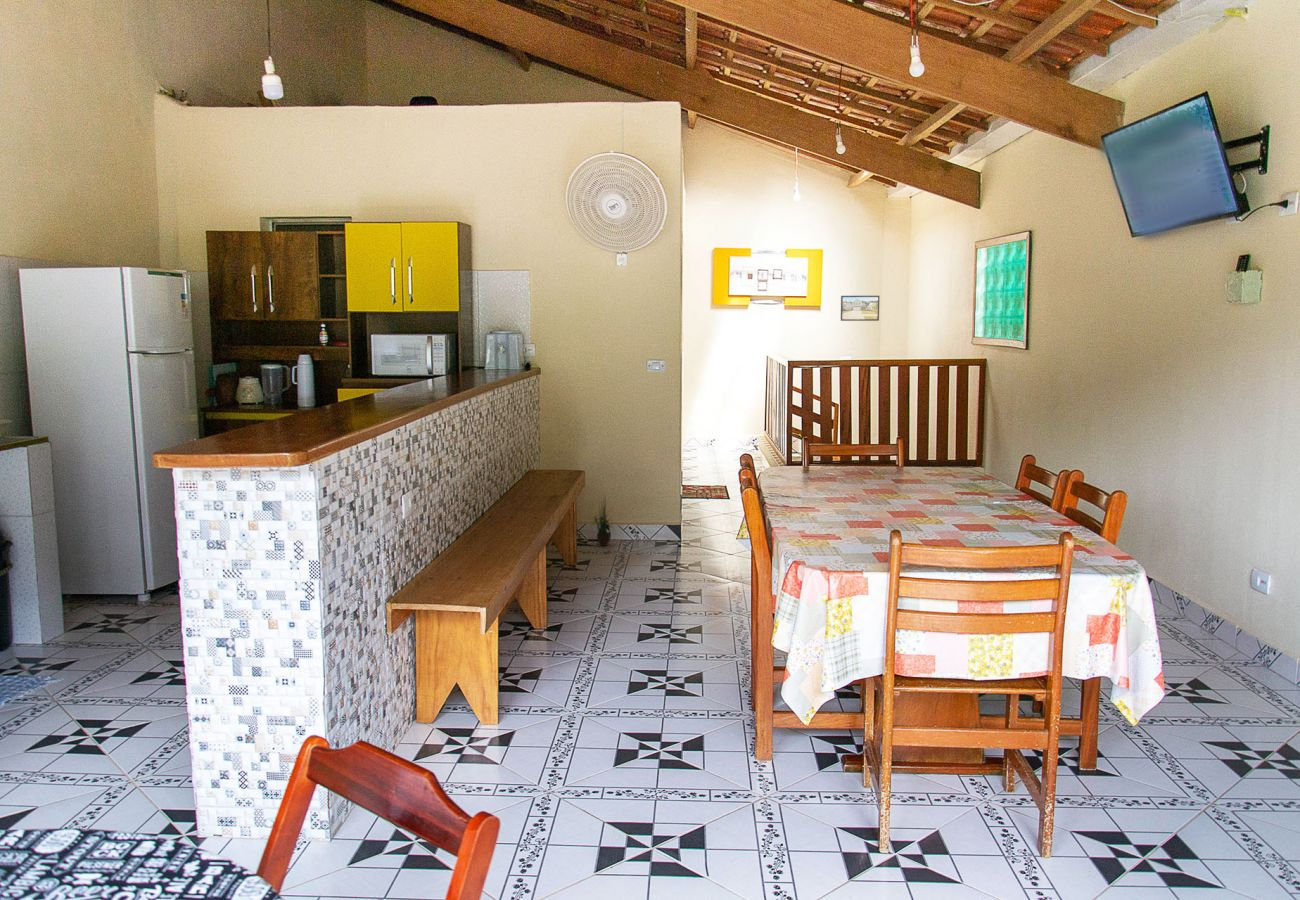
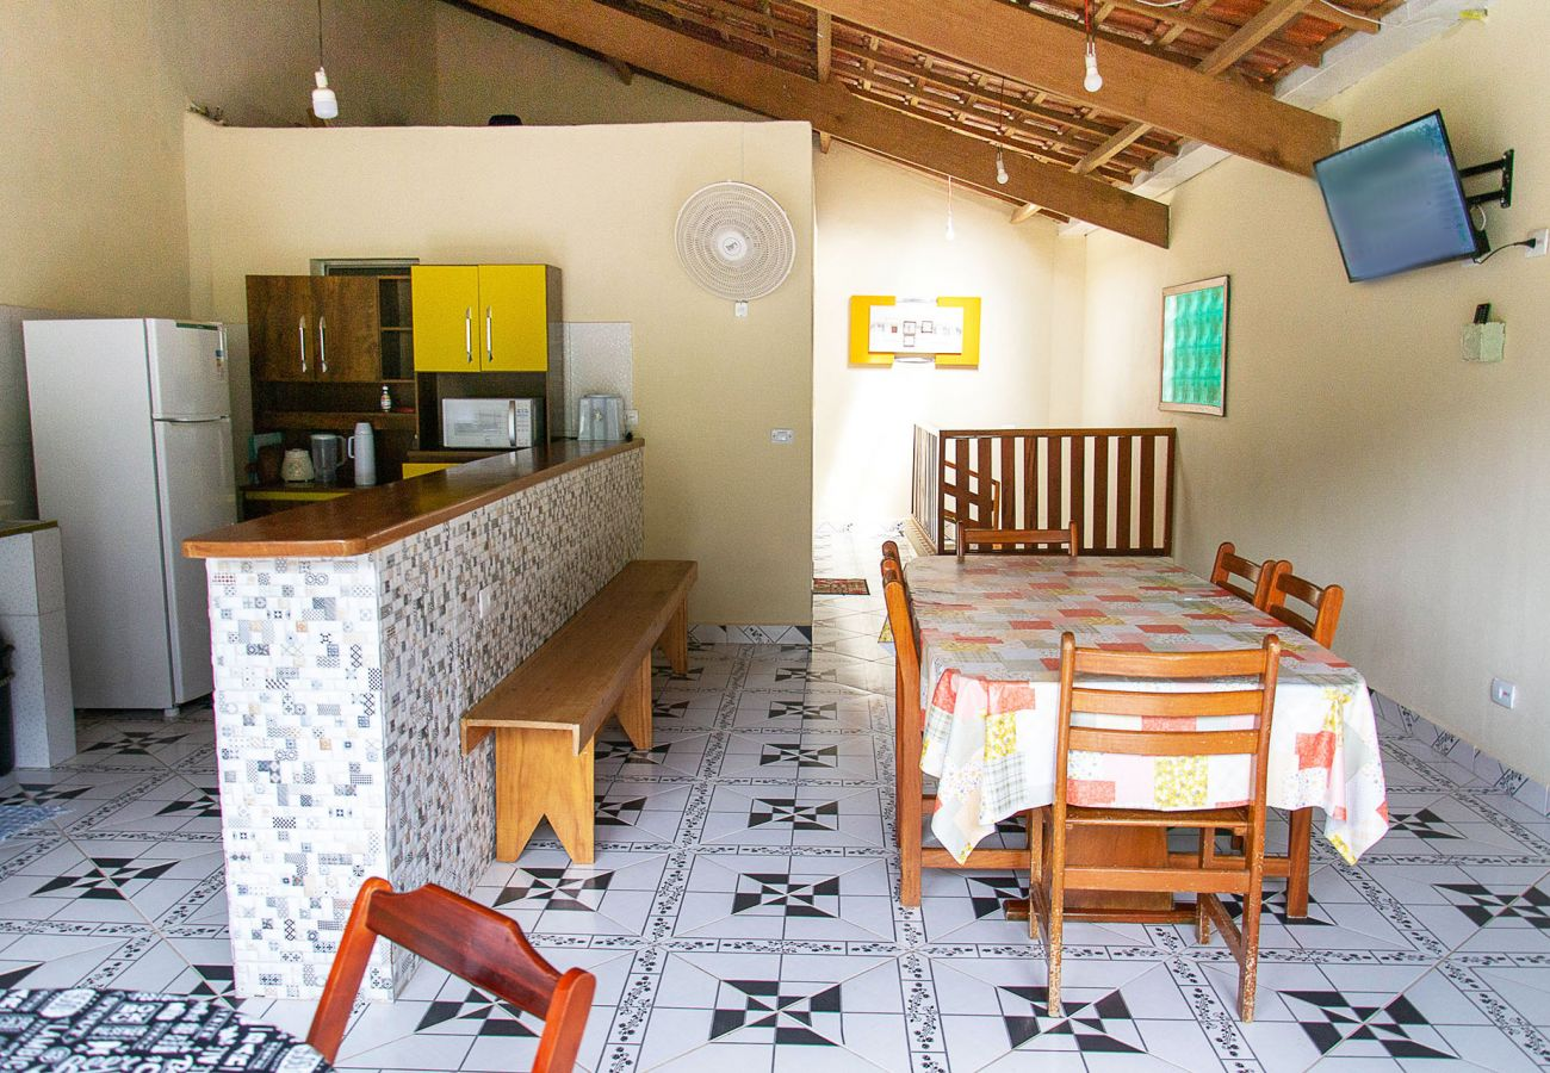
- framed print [840,295,881,322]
- potted plant [588,495,617,547]
